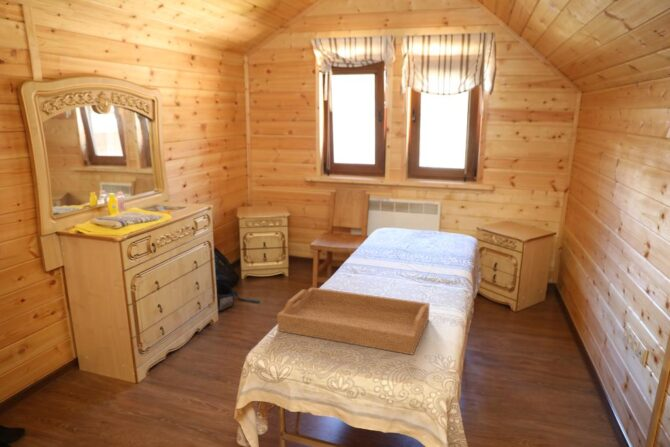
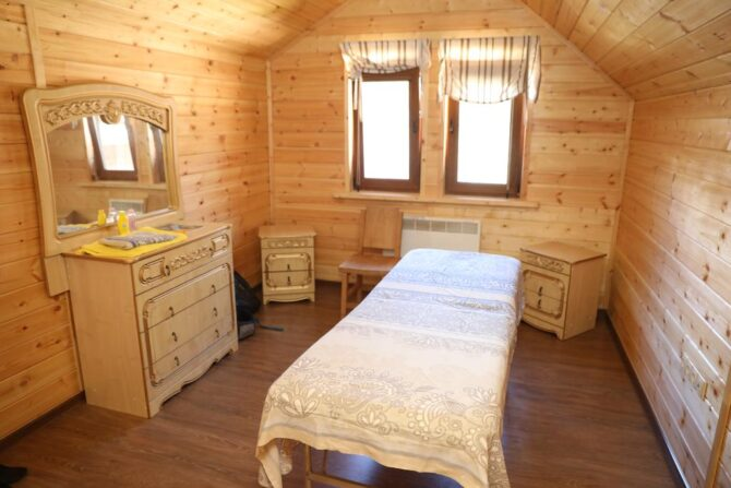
- serving tray [276,286,431,356]
